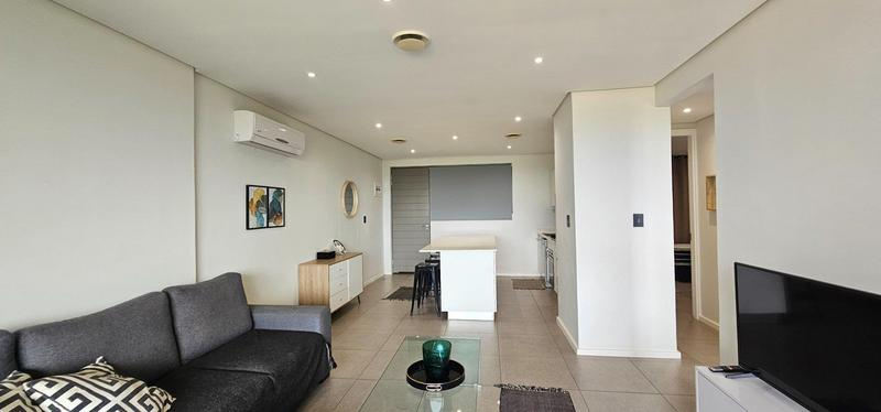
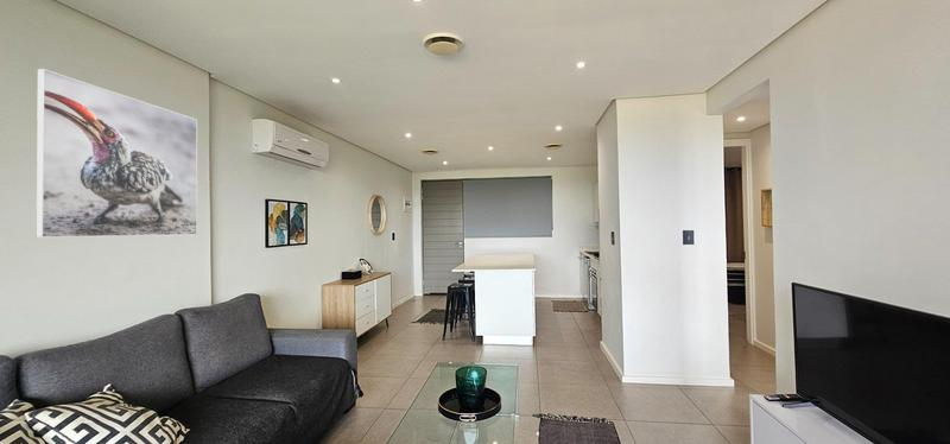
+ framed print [36,68,198,239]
